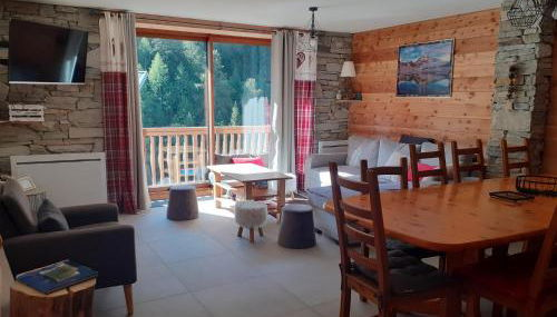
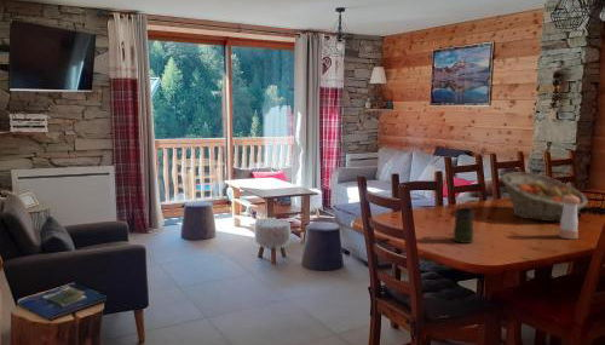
+ pepper shaker [558,194,580,240]
+ fruit basket [500,171,589,223]
+ mug [453,206,474,245]
